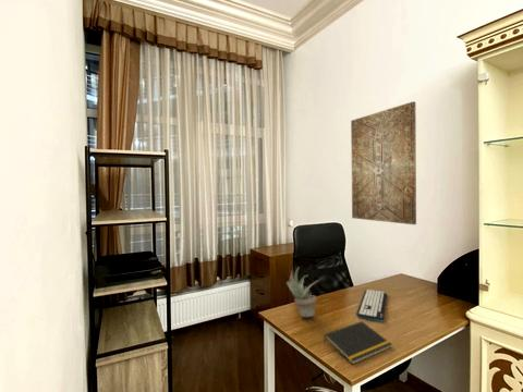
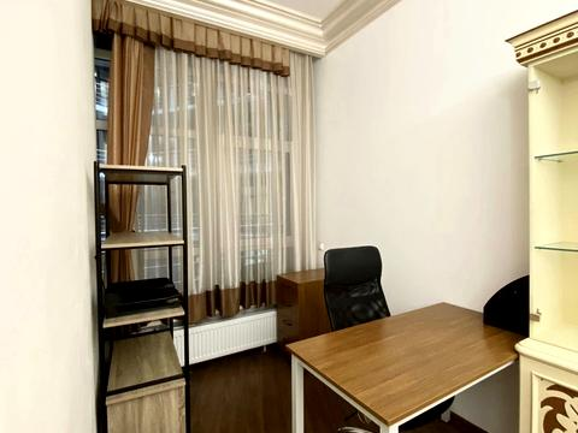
- wall art [350,100,417,225]
- notepad [323,320,393,365]
- keyboard [356,289,388,322]
- succulent plant [285,267,319,318]
